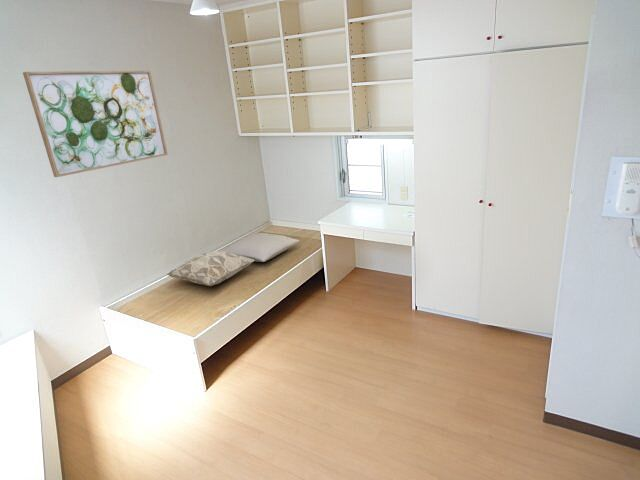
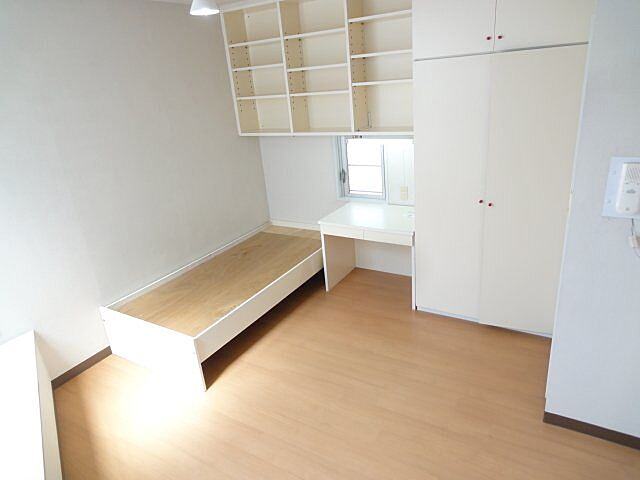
- decorative pillow [166,250,256,287]
- wall art [22,70,169,178]
- pillow [221,232,300,263]
